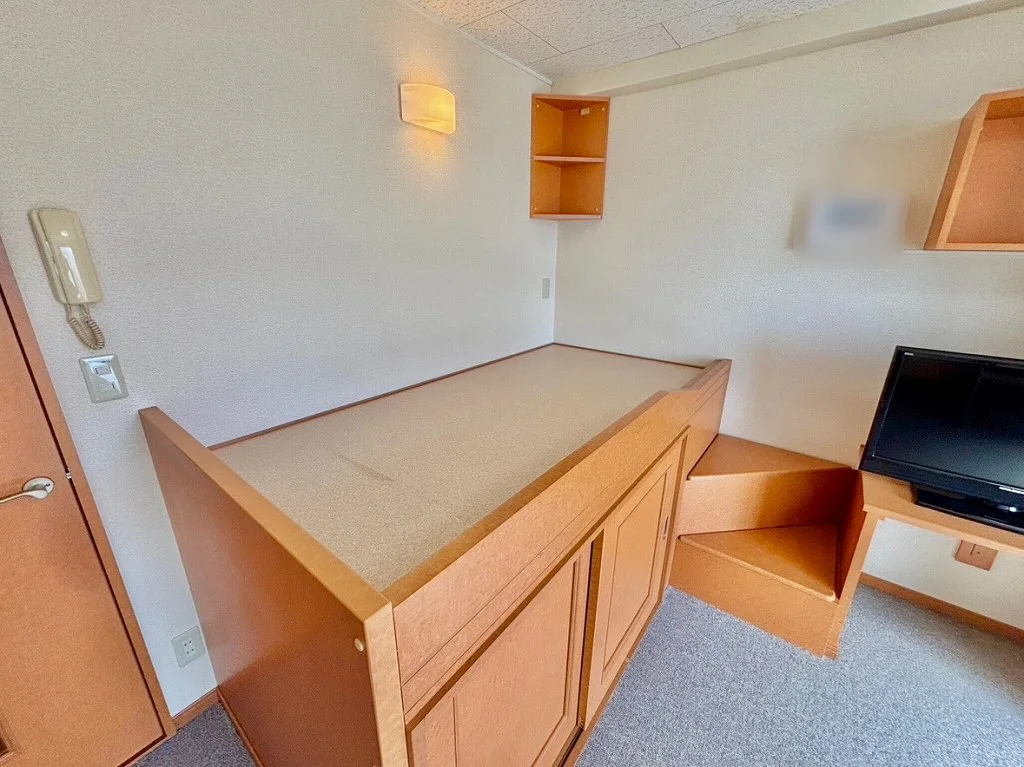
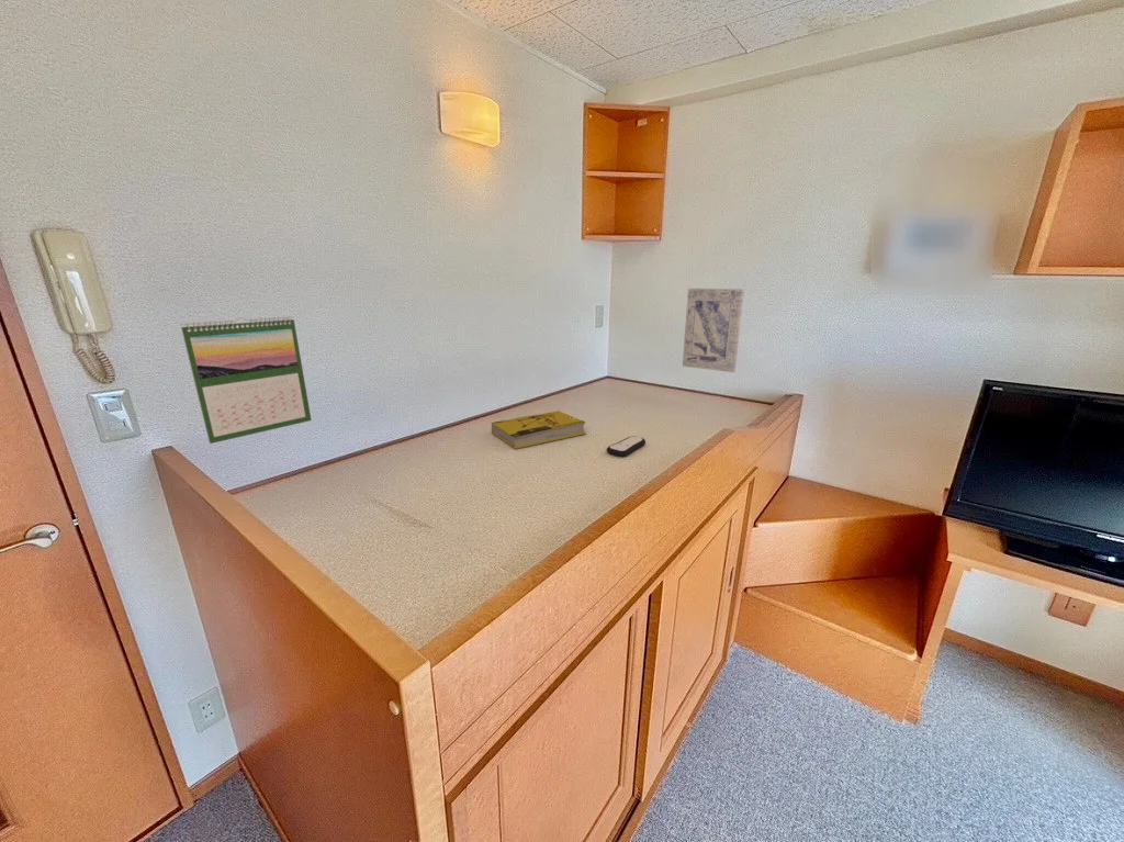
+ book [491,409,587,450]
+ remote control [606,435,647,458]
+ wall art [682,288,745,373]
+ calendar [179,315,313,445]
